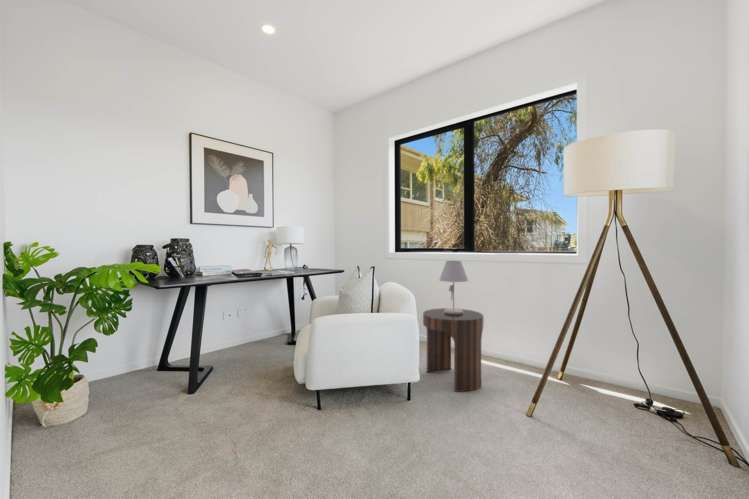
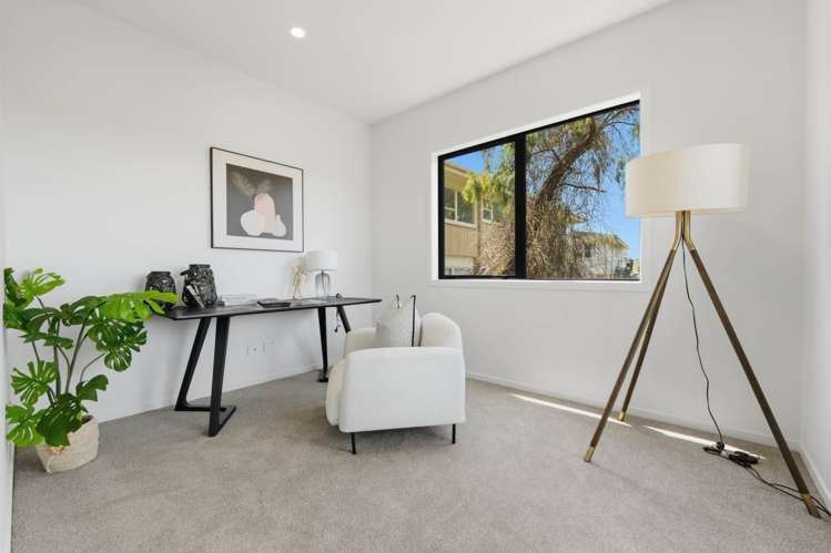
- table lamp [438,260,469,315]
- side table [422,307,485,393]
